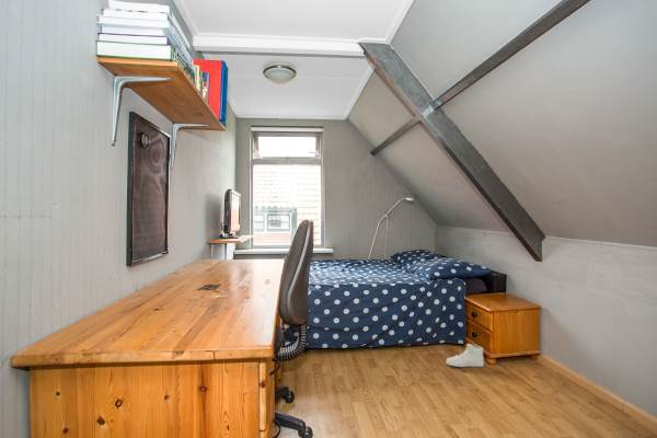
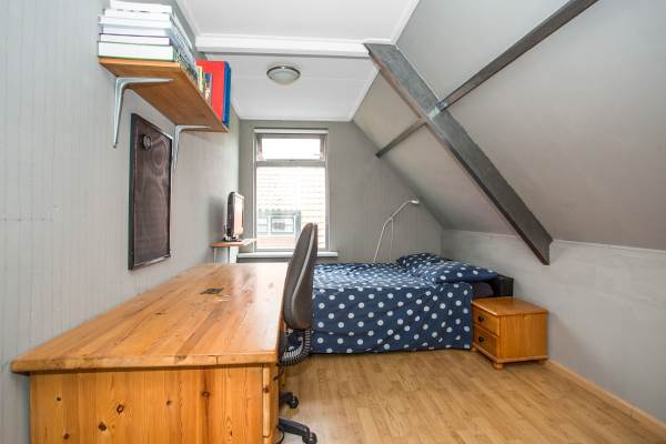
- sneaker [446,343,485,368]
